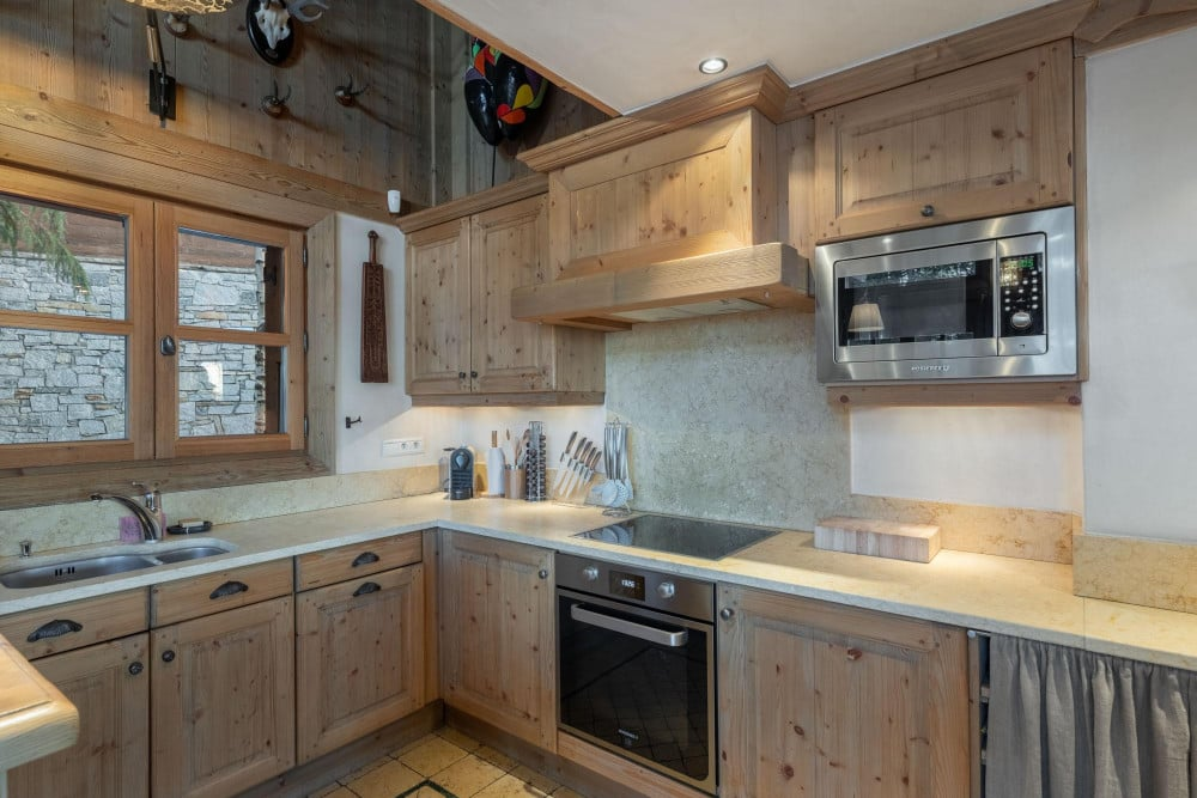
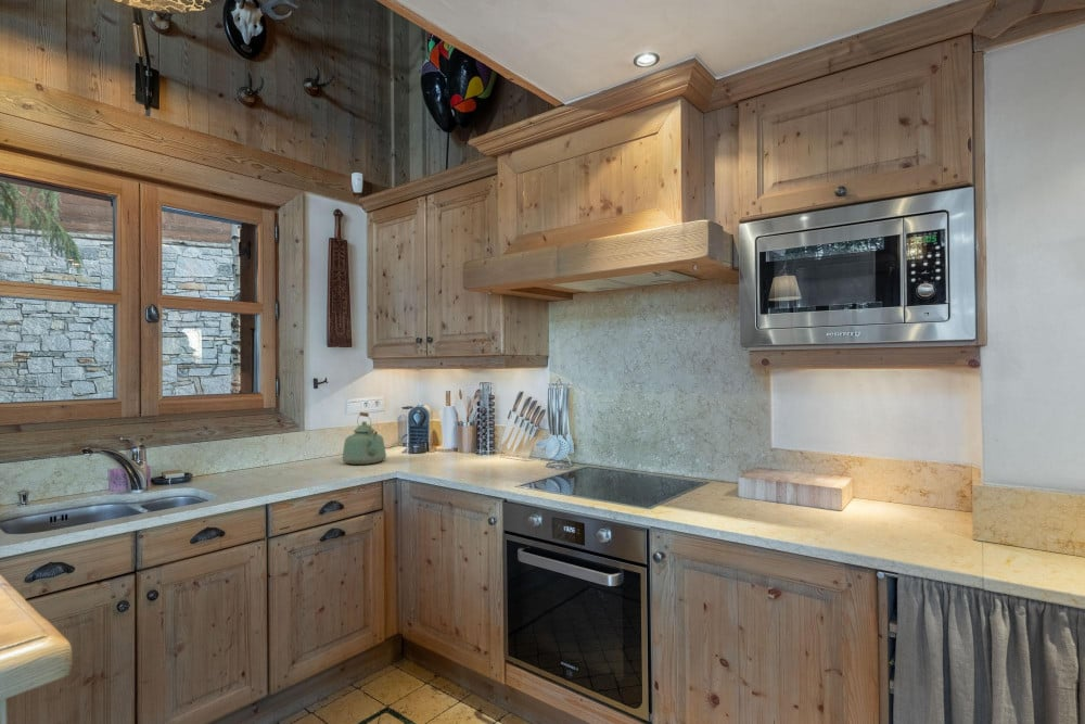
+ kettle [341,411,387,466]
